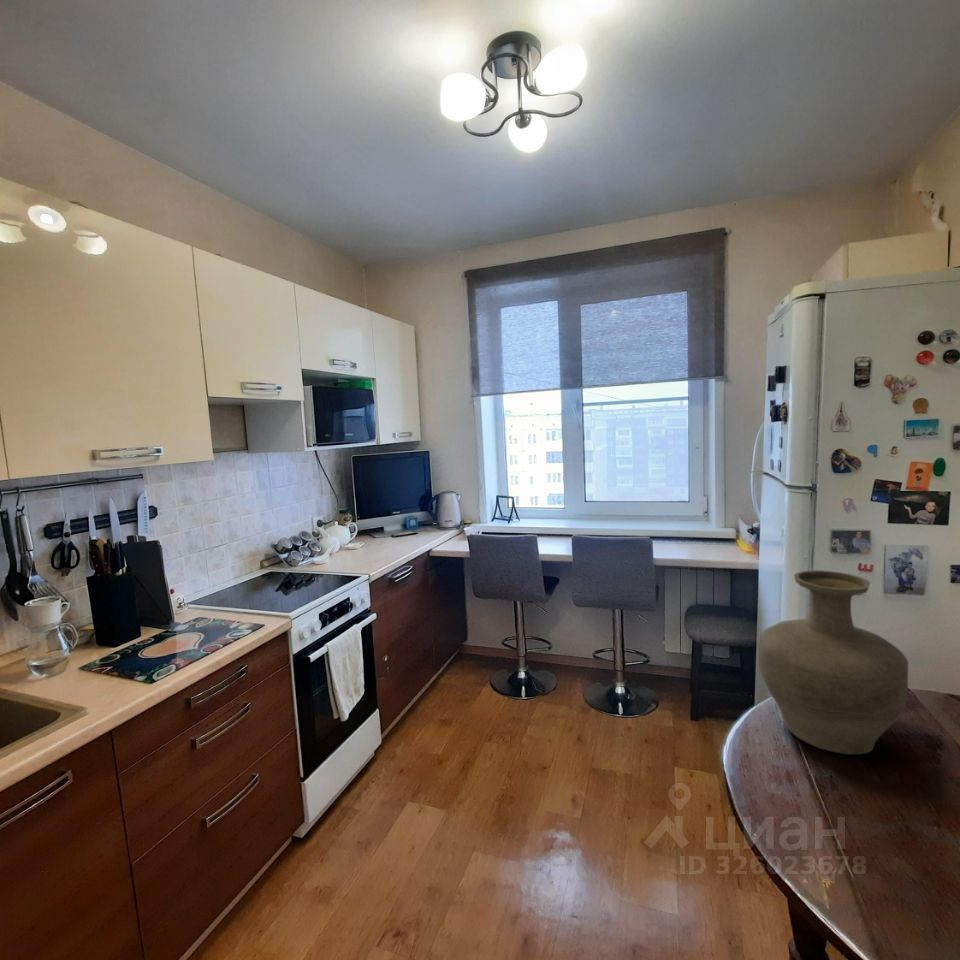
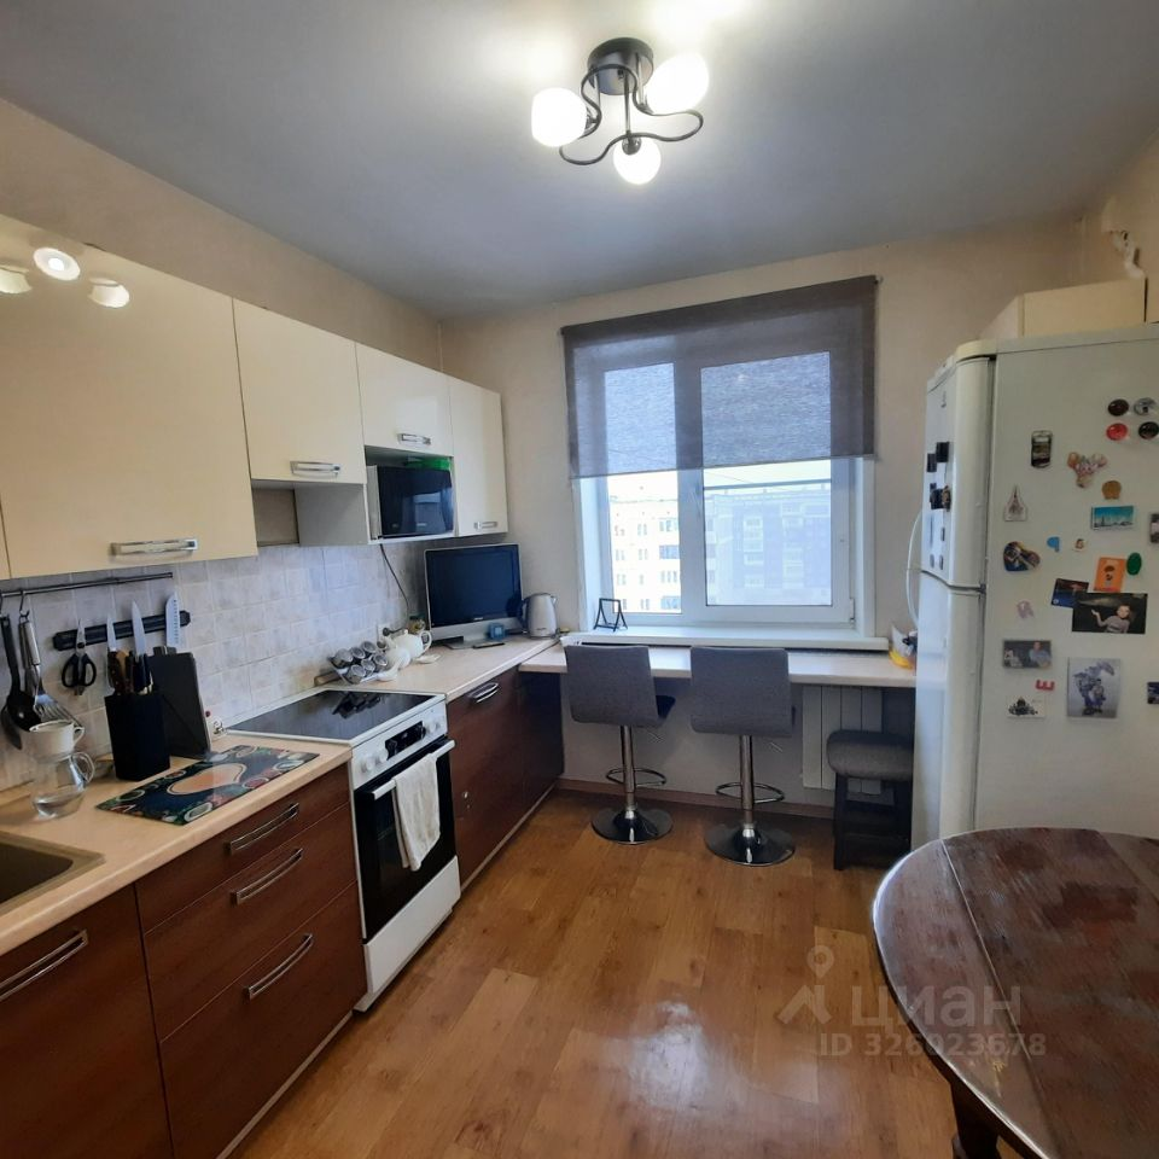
- vase [757,569,909,755]
